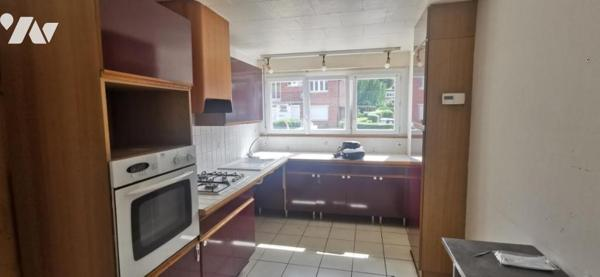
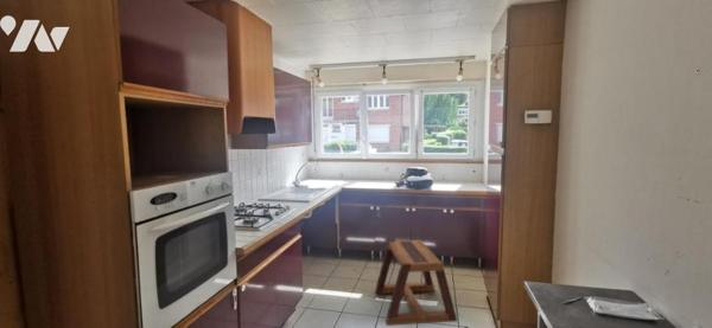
+ stool [374,239,458,327]
